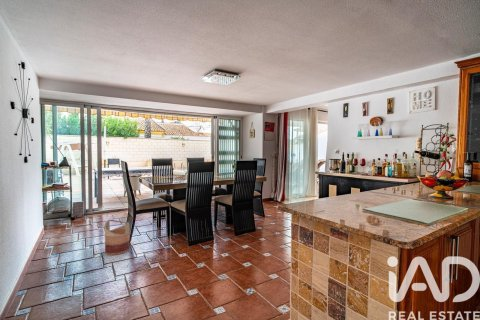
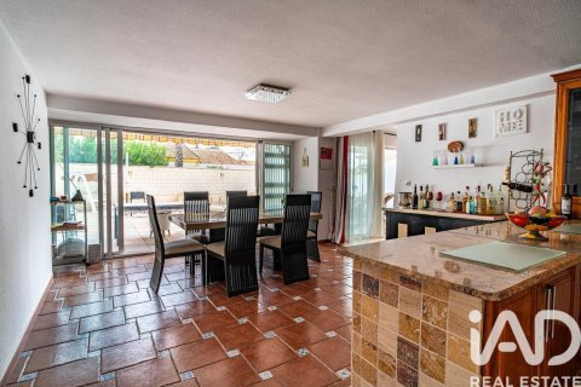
- basket [104,218,131,256]
